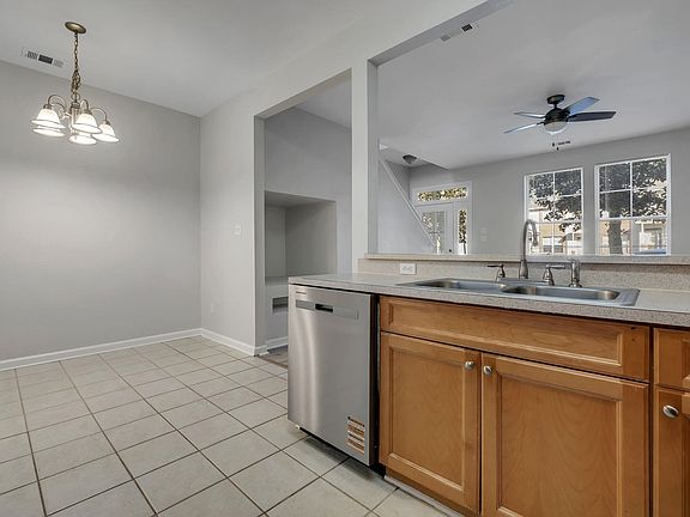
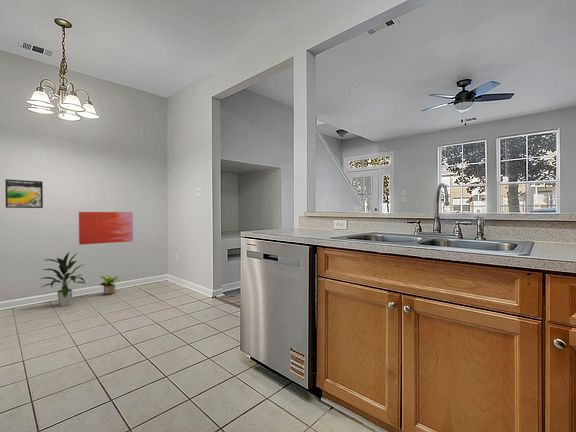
+ indoor plant [40,251,87,307]
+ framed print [4,178,44,209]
+ potted plant [98,274,120,296]
+ wall art [78,211,134,246]
